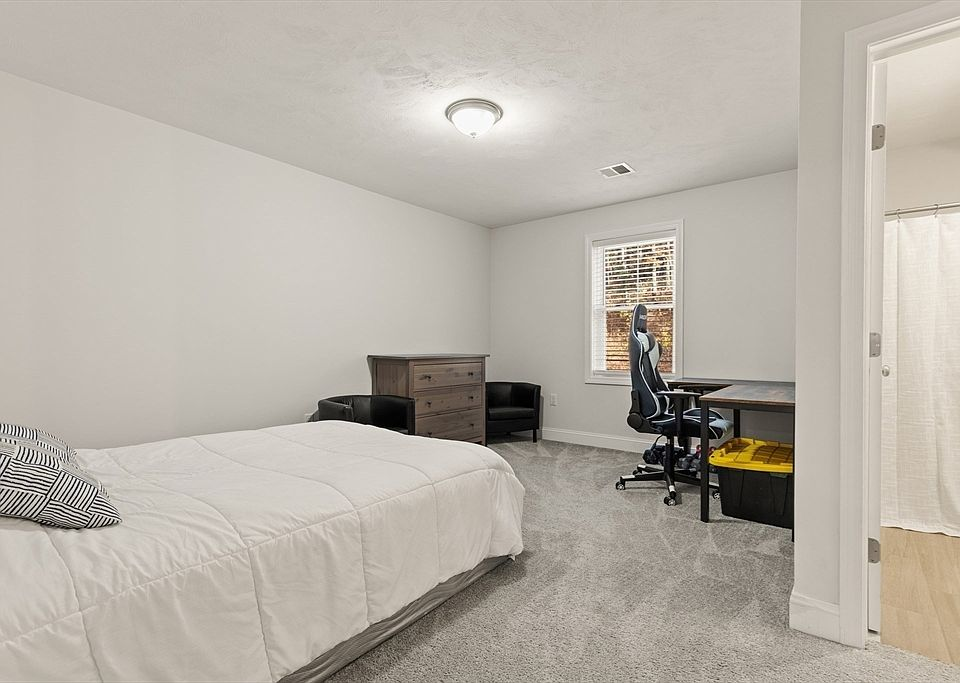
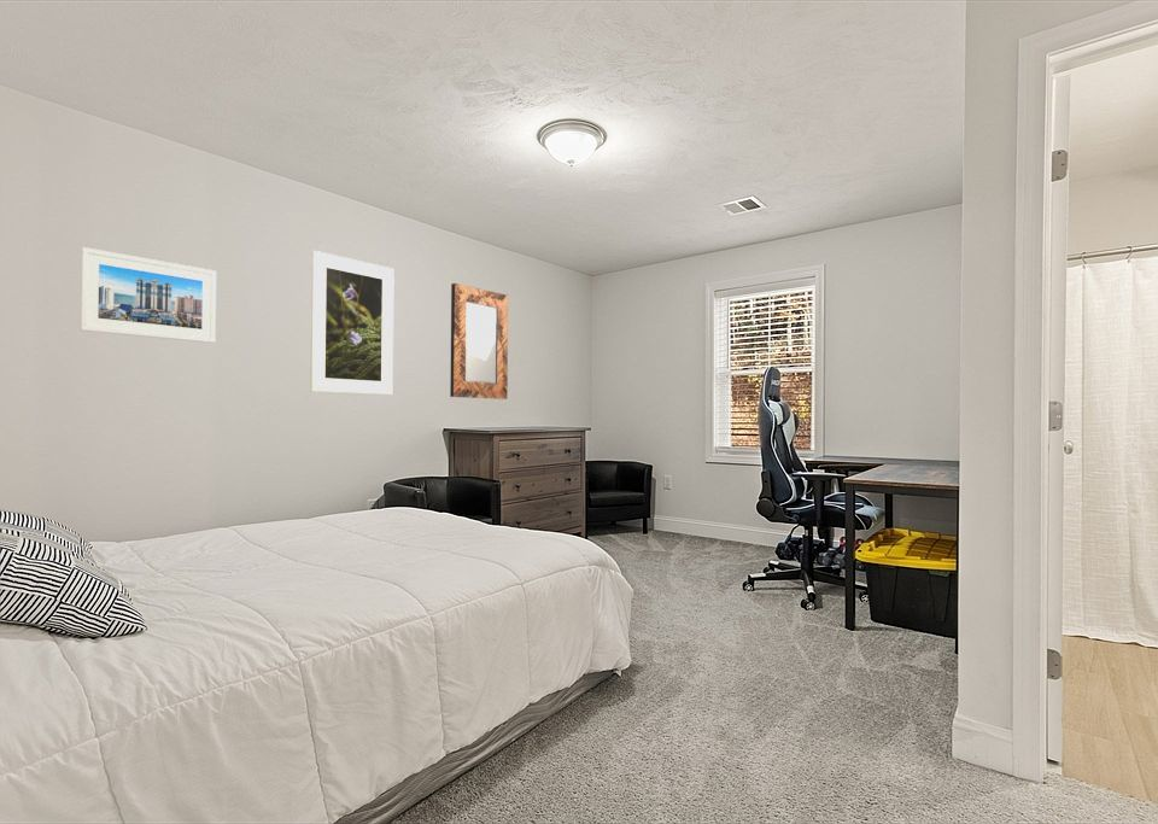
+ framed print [309,250,396,396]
+ home mirror [449,282,509,401]
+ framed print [78,246,217,344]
